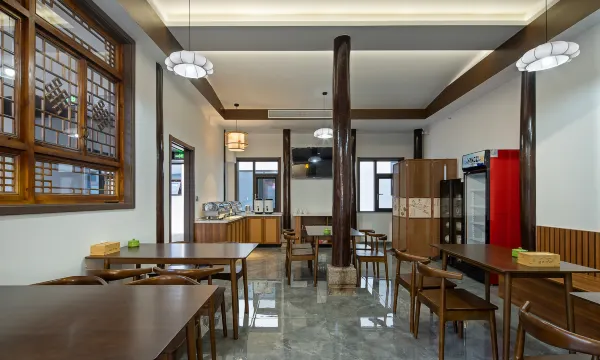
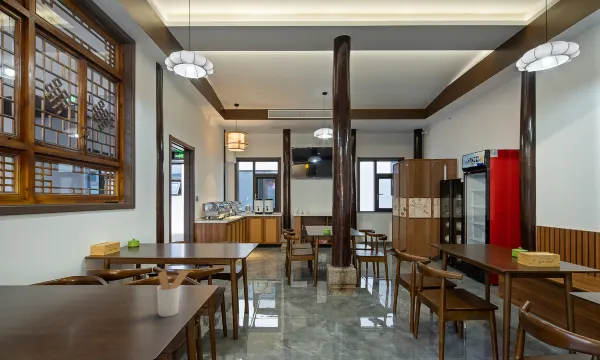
+ utensil holder [156,269,189,318]
